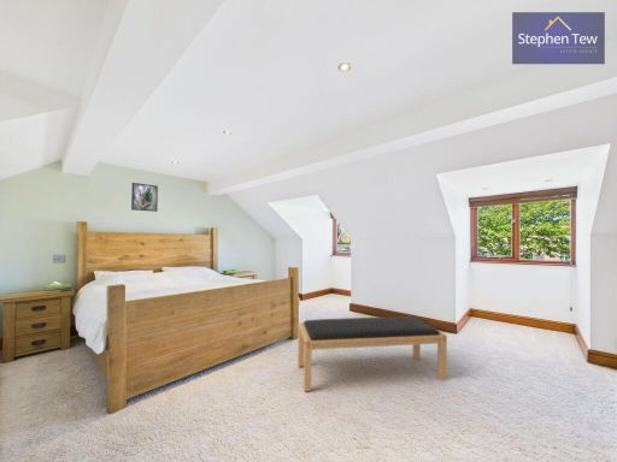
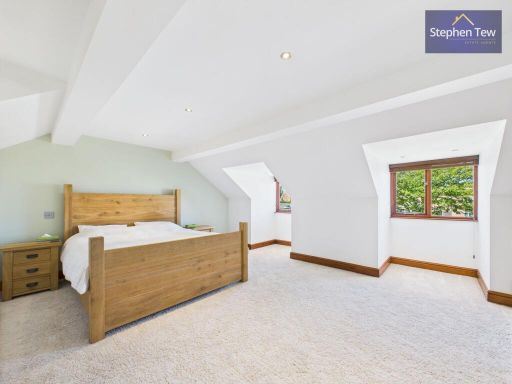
- bench [296,315,448,392]
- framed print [130,182,159,213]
